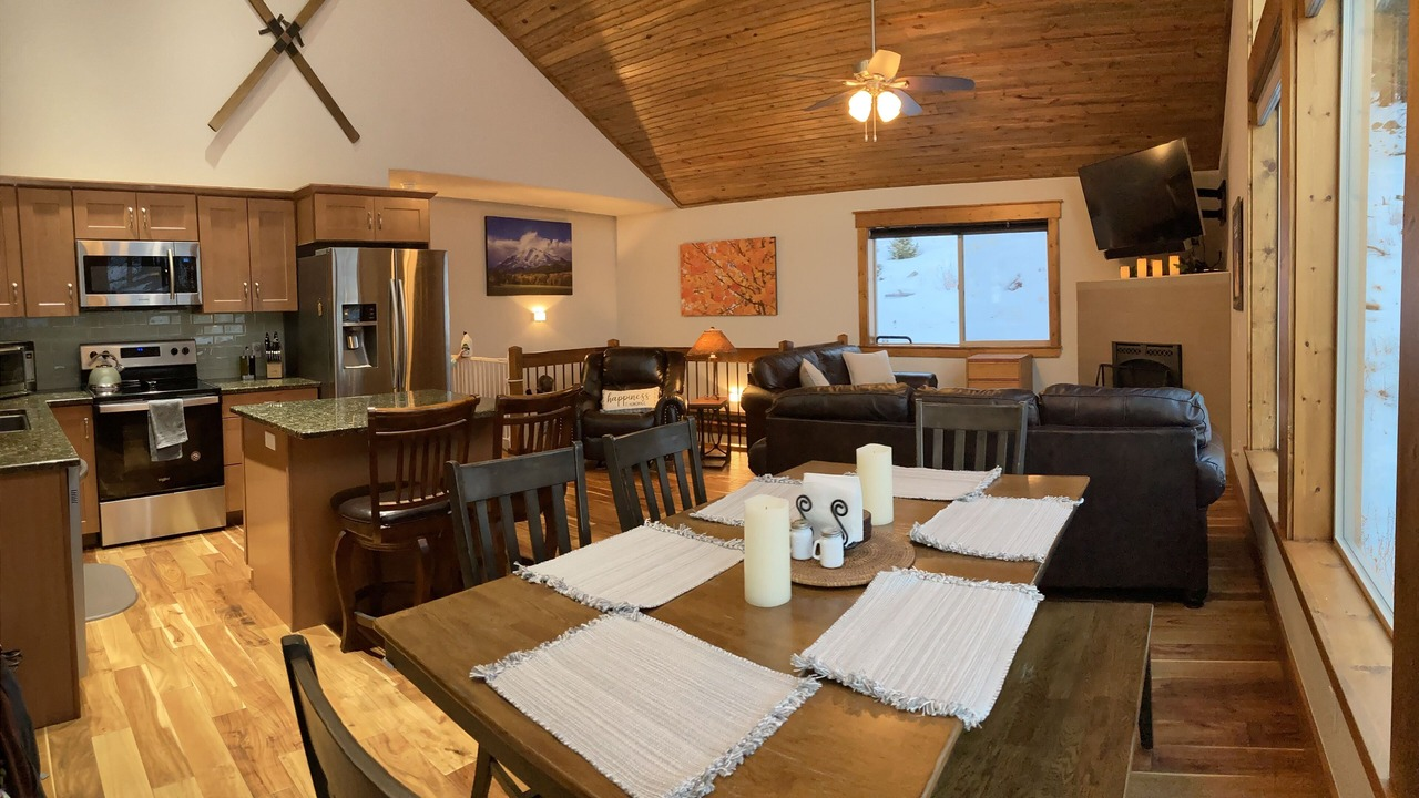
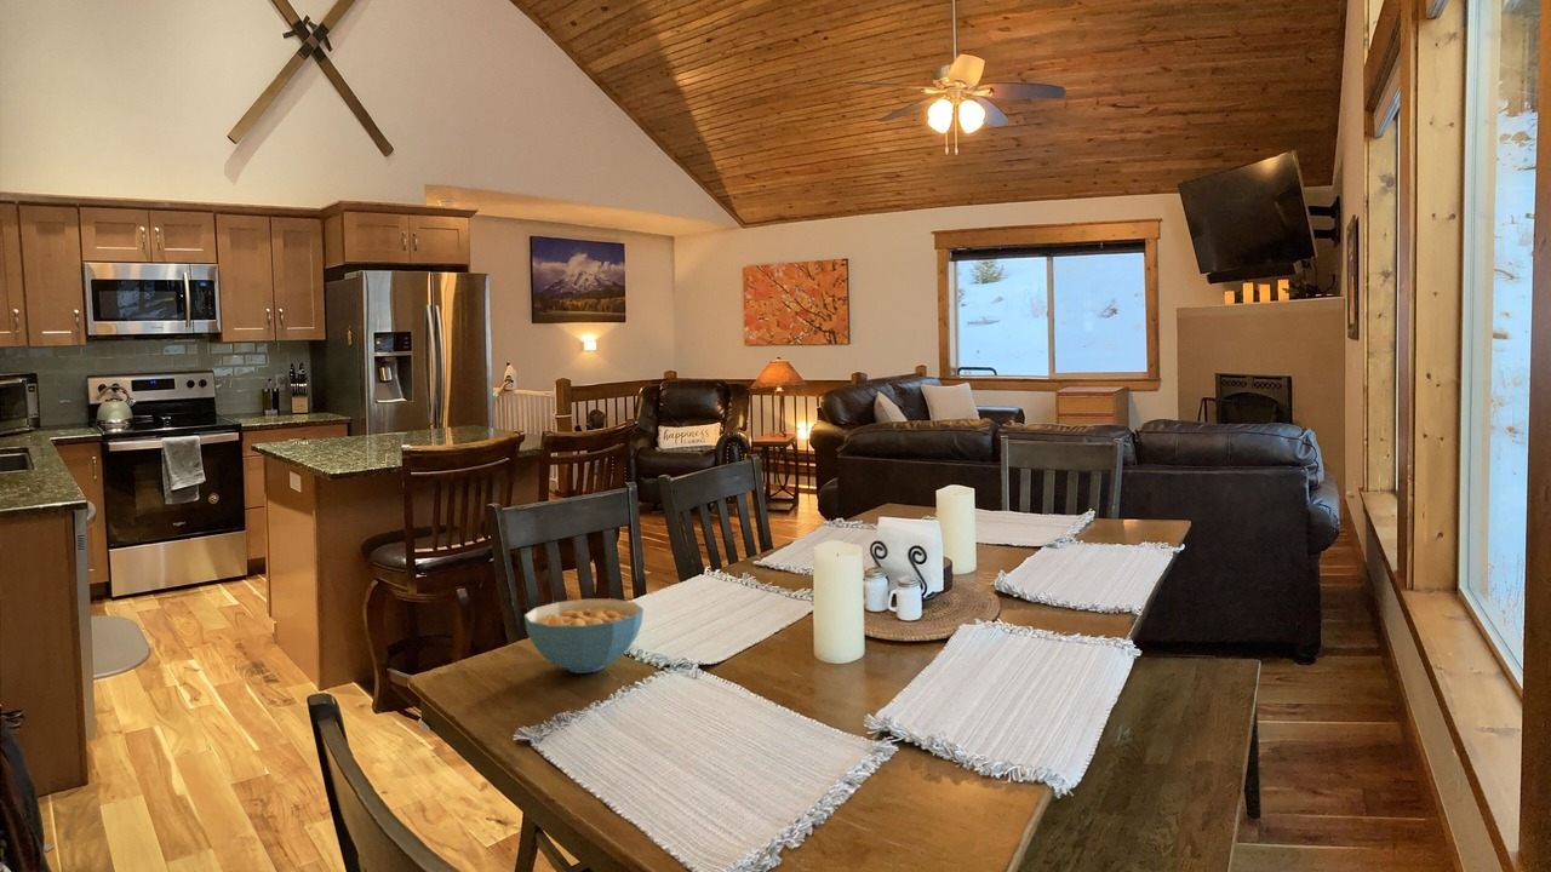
+ cereal bowl [522,598,645,675]
